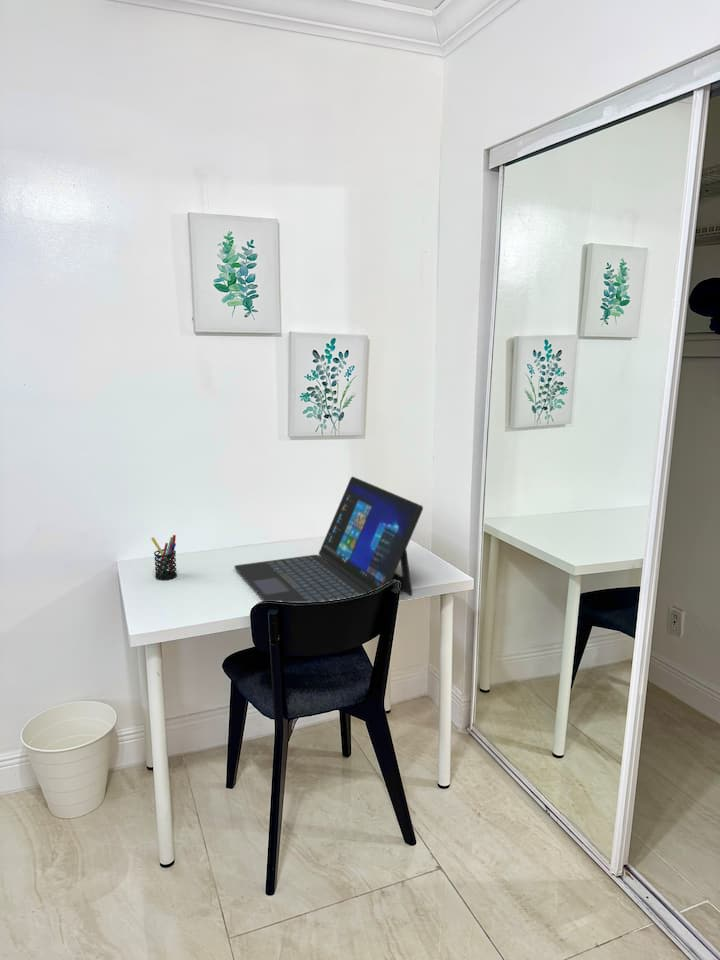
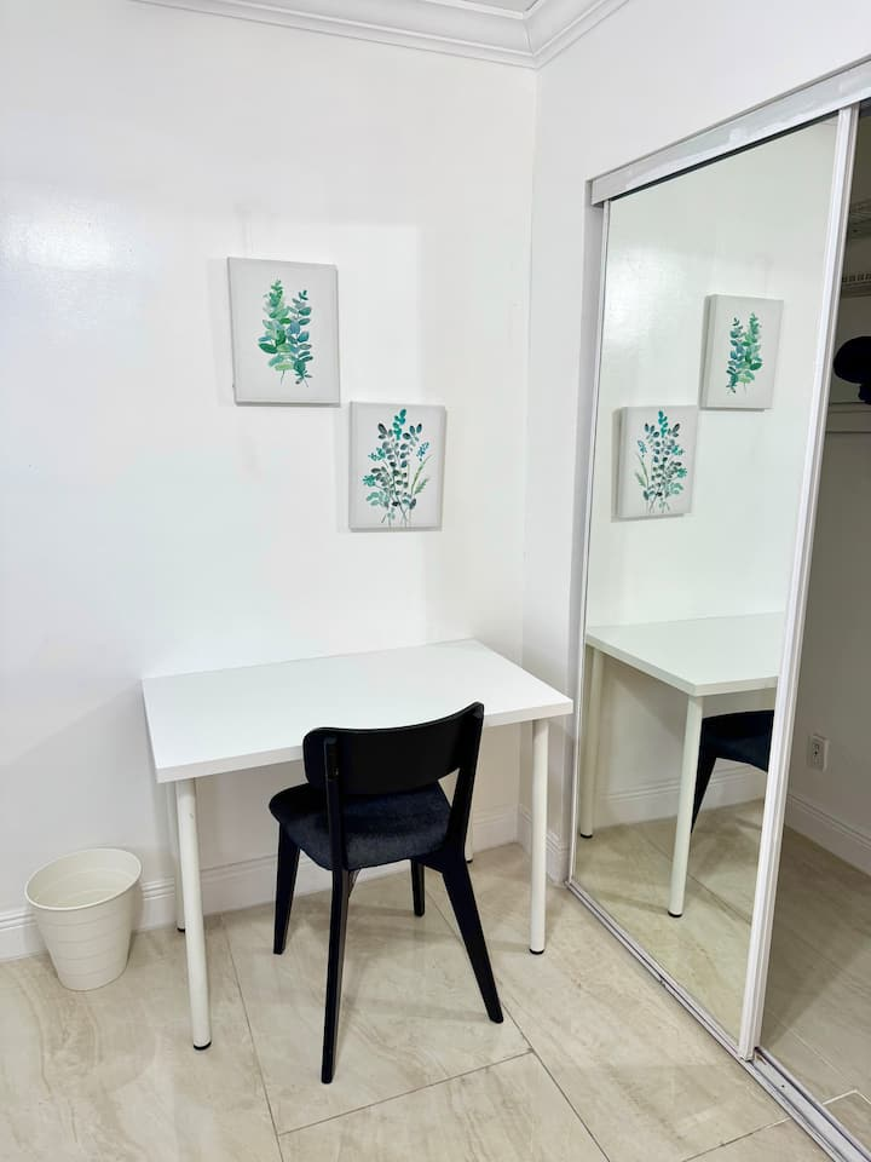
- laptop [233,476,424,603]
- pen holder [150,534,178,581]
